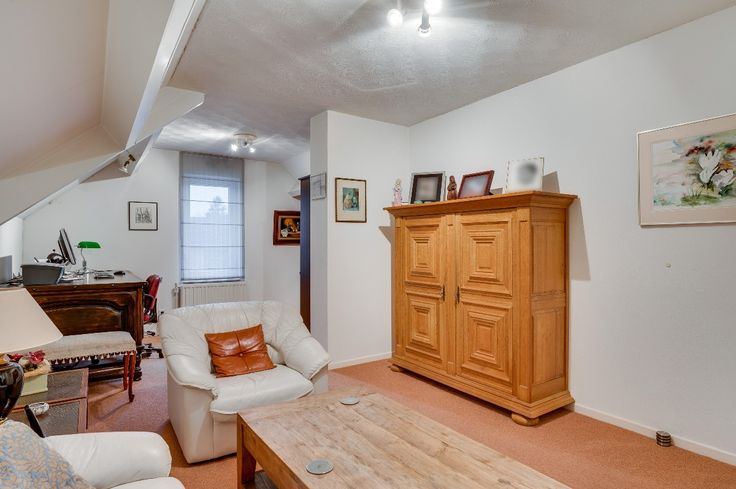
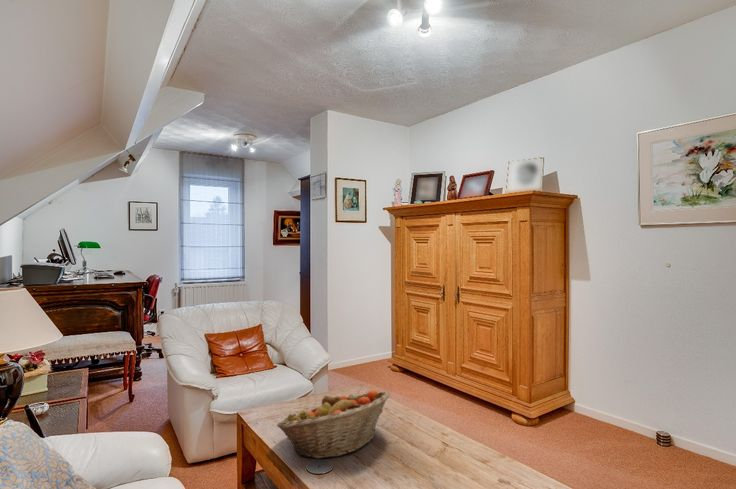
+ fruit basket [276,389,391,459]
